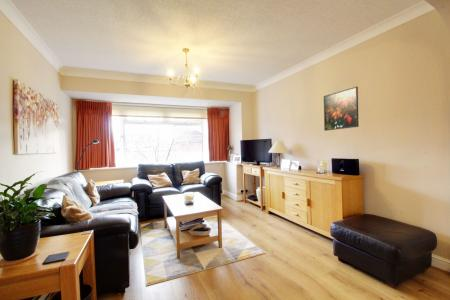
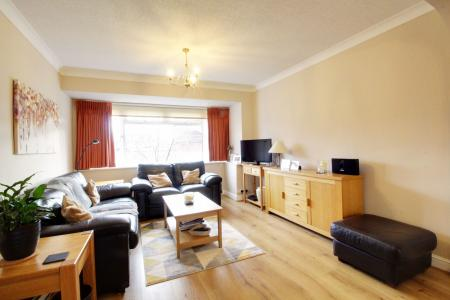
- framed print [323,86,360,132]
